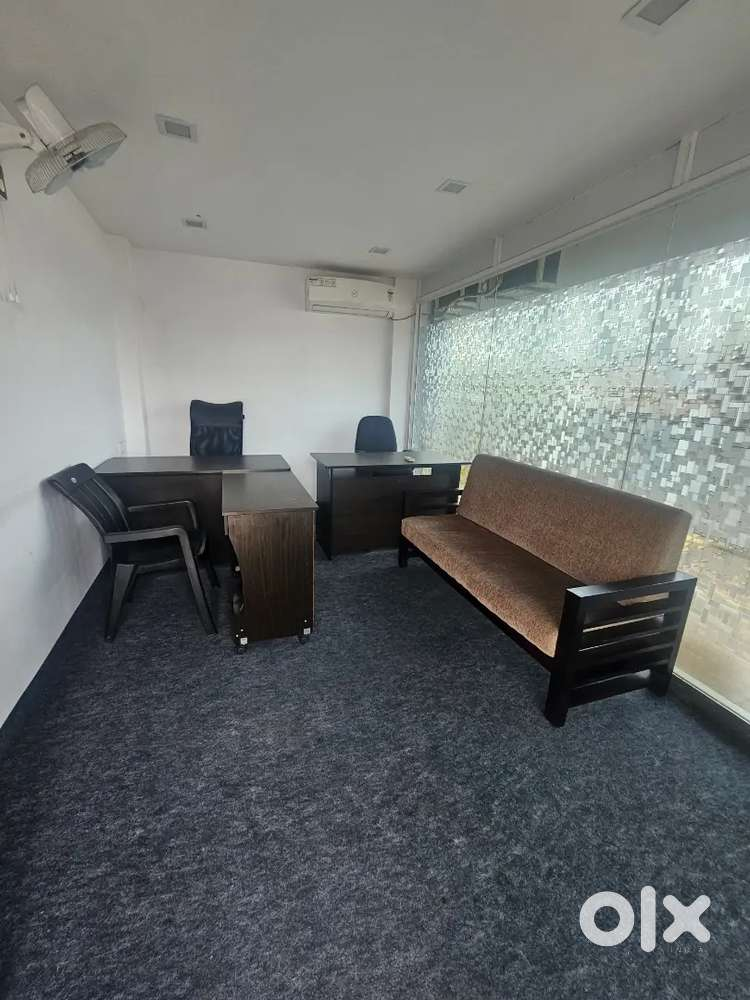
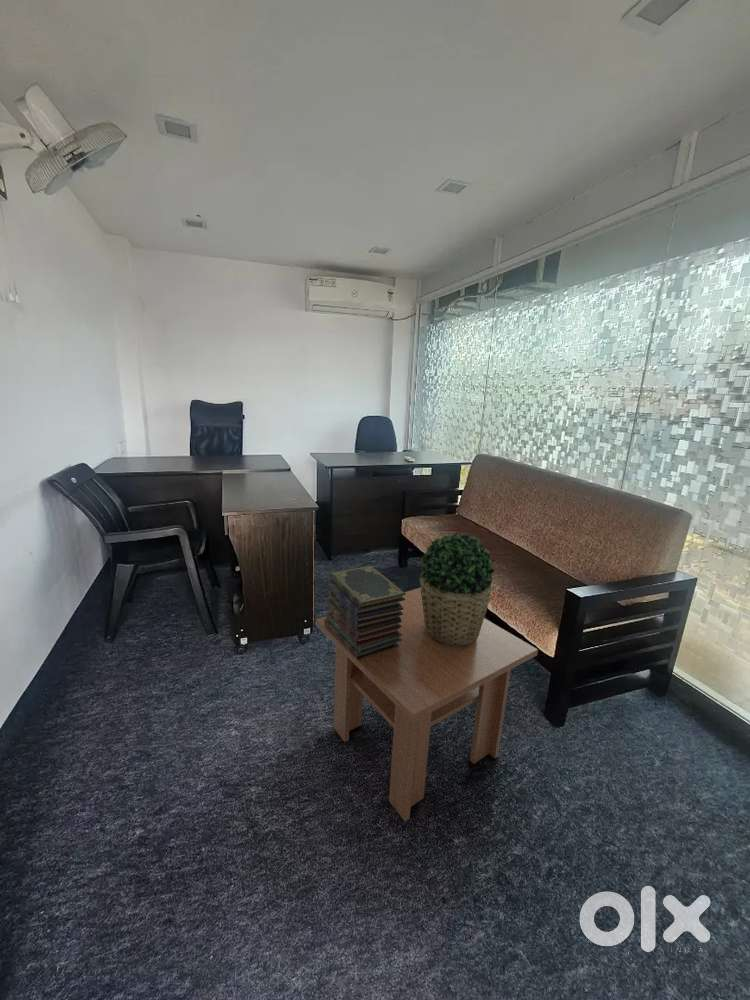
+ potted plant [419,532,495,646]
+ coffee table [315,587,539,823]
+ book stack [324,565,406,660]
